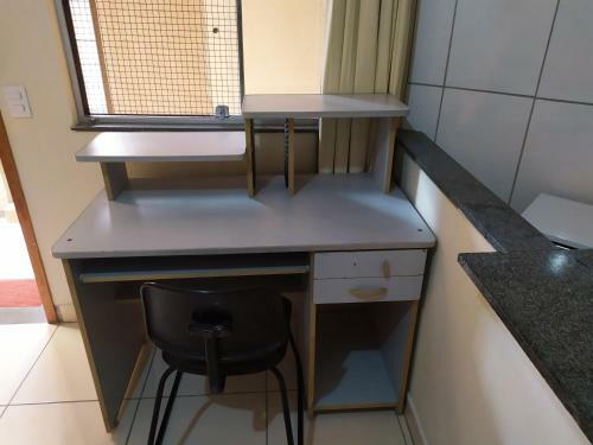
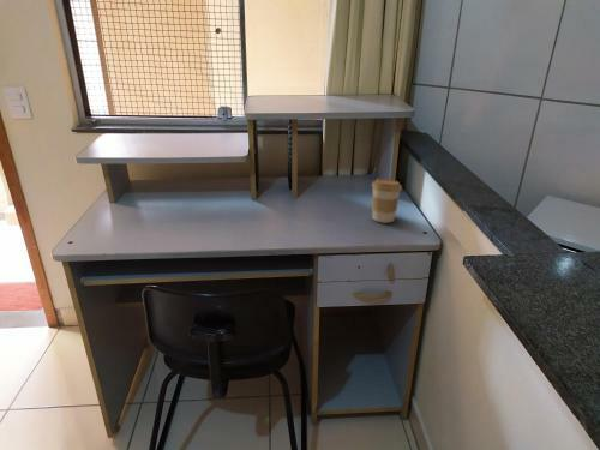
+ coffee cup [371,178,403,224]
